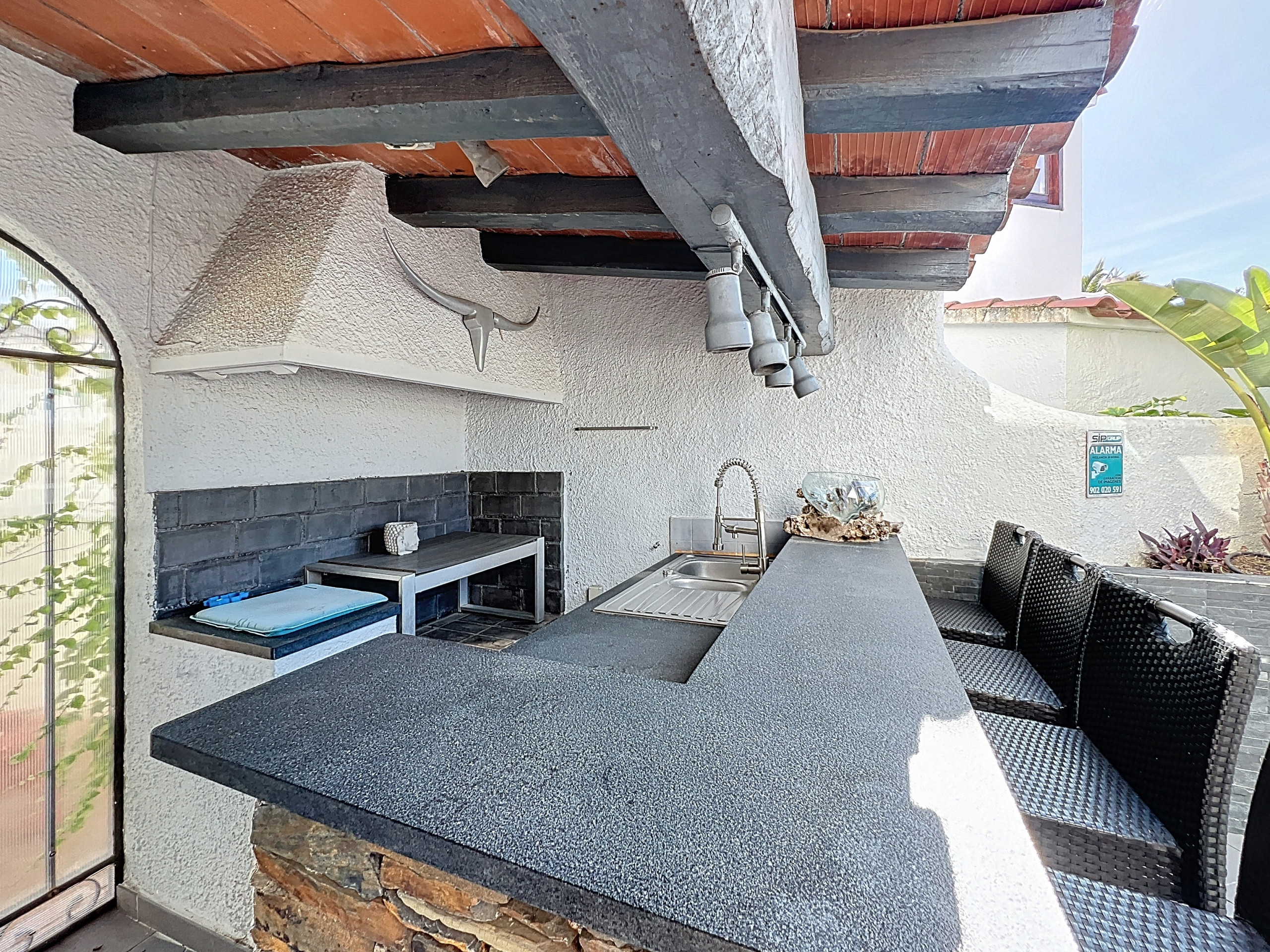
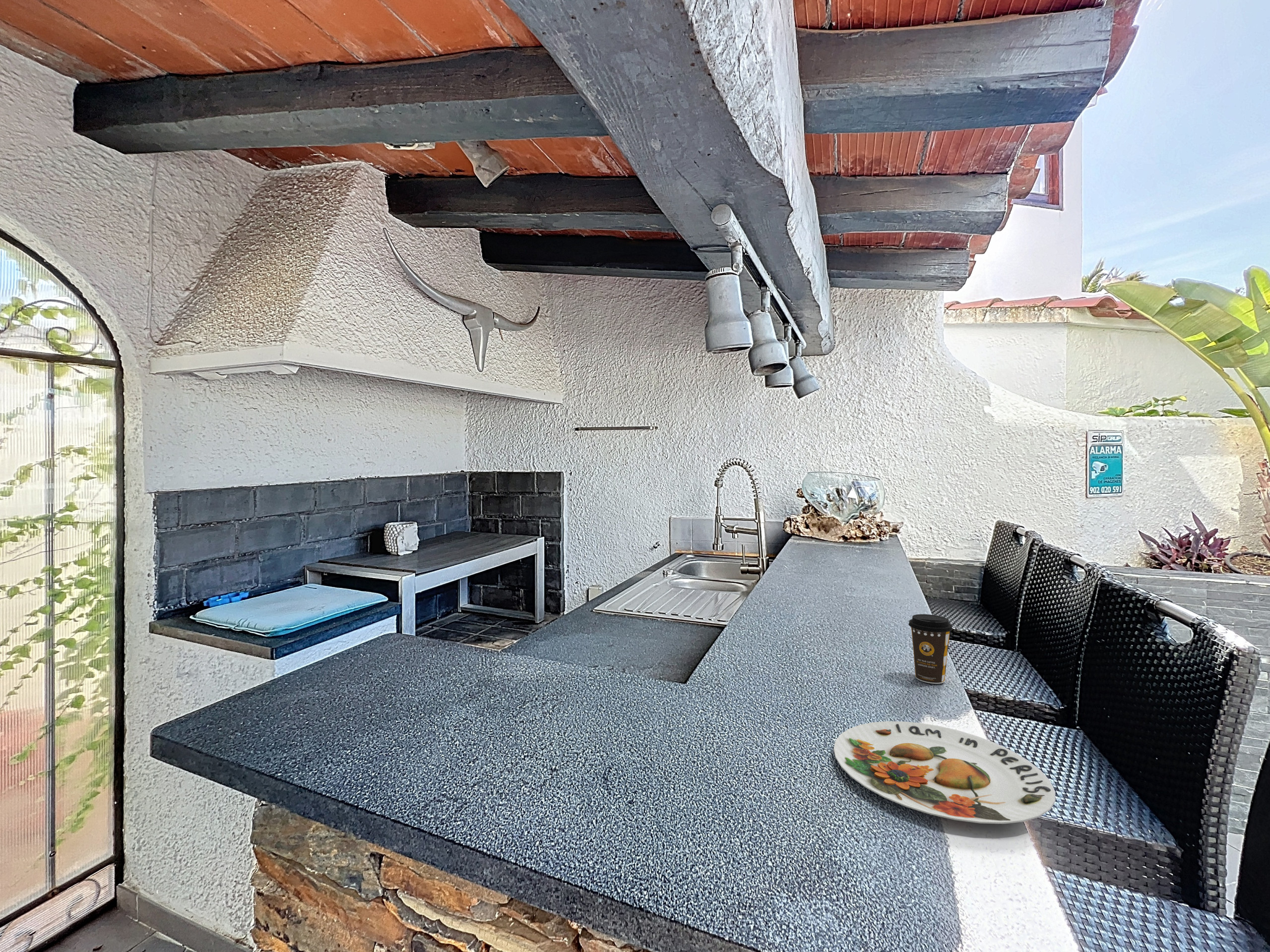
+ coffee cup [908,614,953,684]
+ plate [833,721,1056,825]
